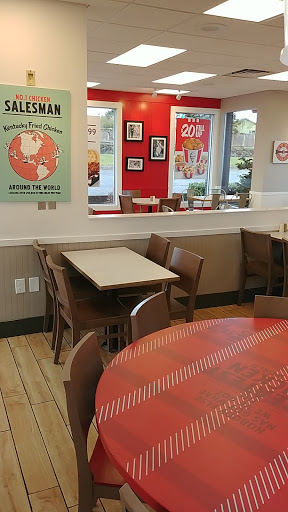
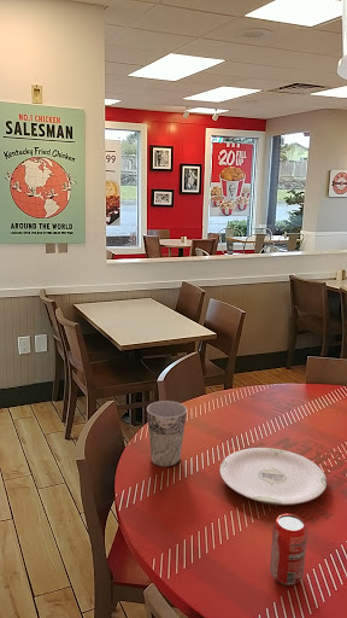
+ plate [219,447,328,506]
+ beverage can [269,513,308,587]
+ cup [146,400,188,467]
